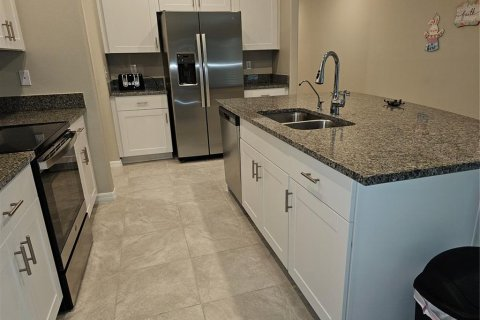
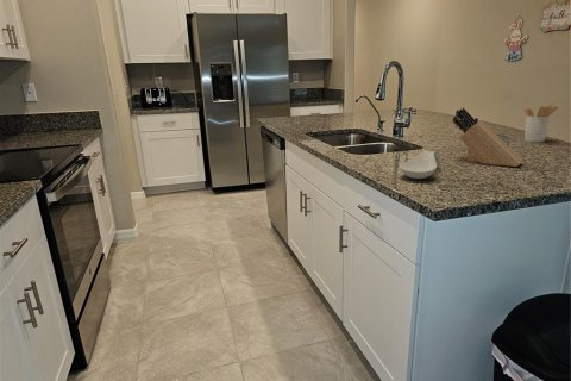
+ spoon rest [399,149,441,180]
+ knife block [452,107,523,168]
+ utensil holder [523,101,559,143]
